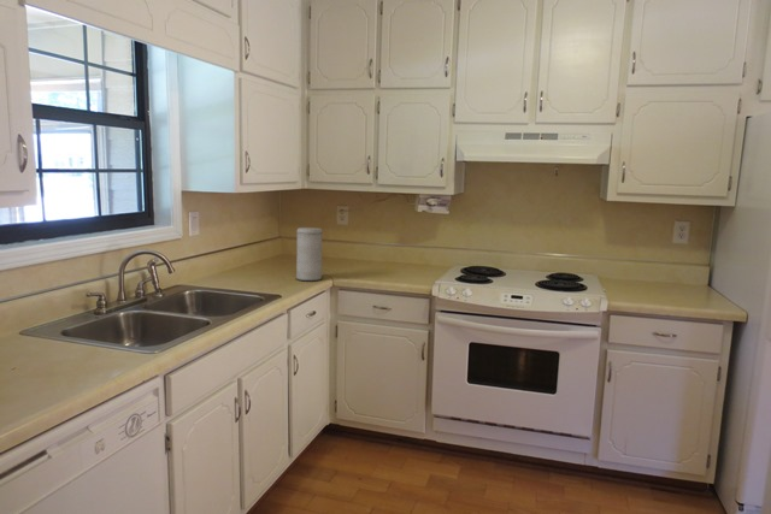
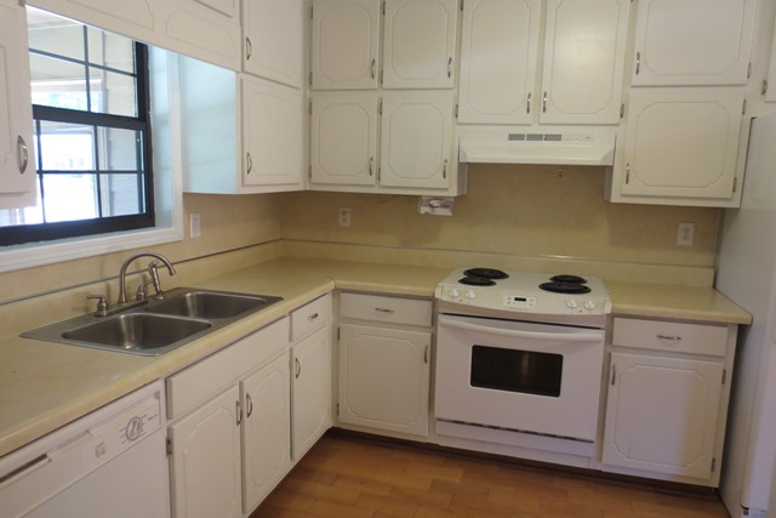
- canister [295,226,324,282]
